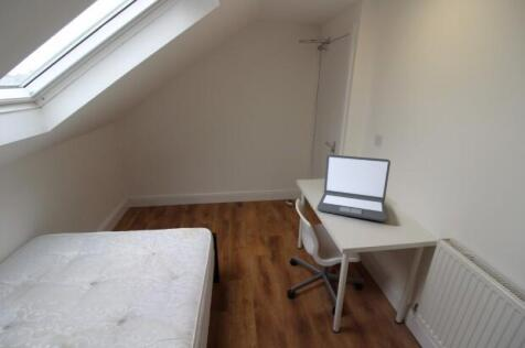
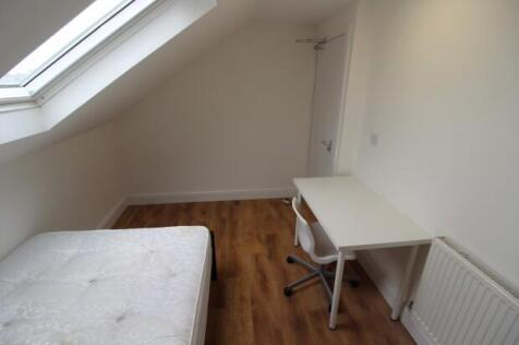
- laptop [315,153,392,222]
